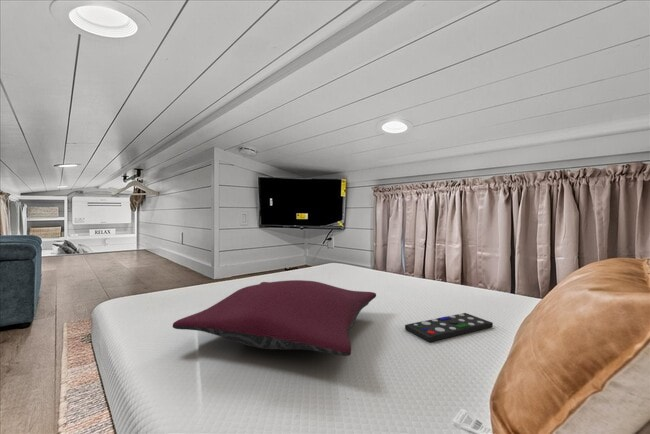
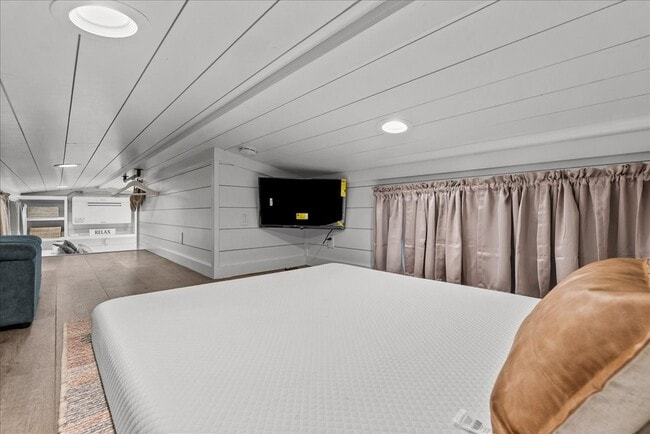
- remote control [404,312,494,343]
- pillow [172,279,377,357]
